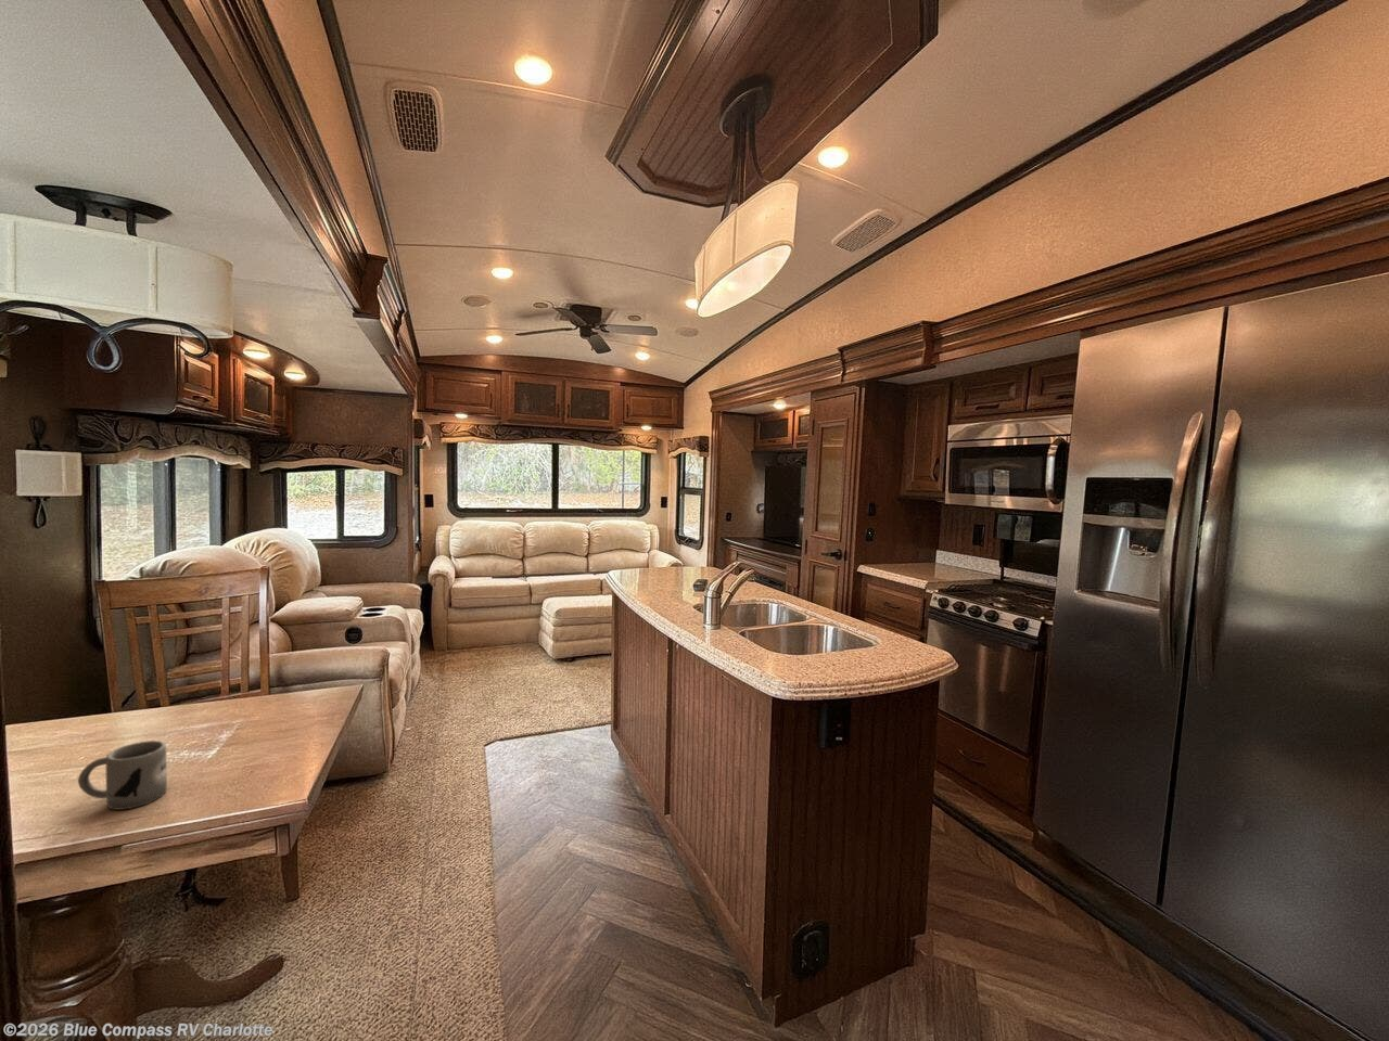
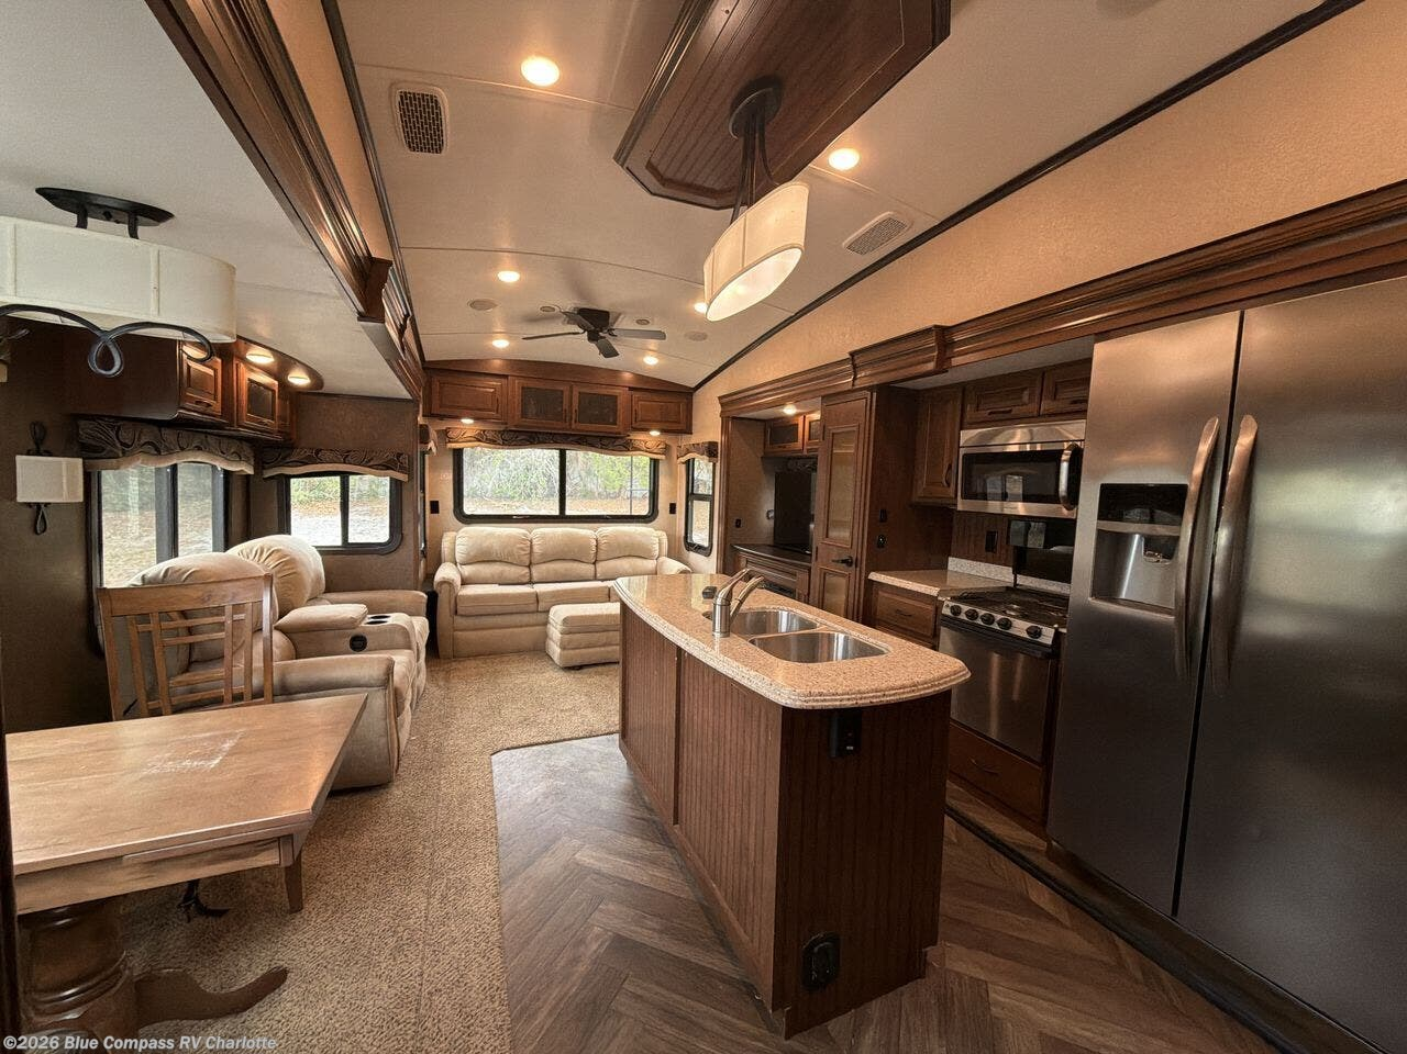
- mug [77,739,168,811]
